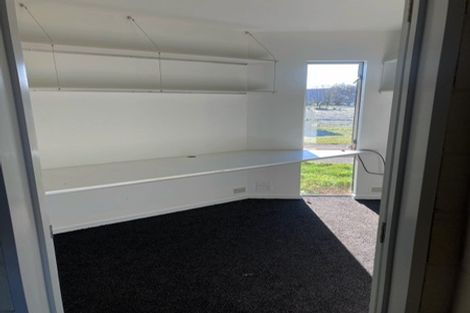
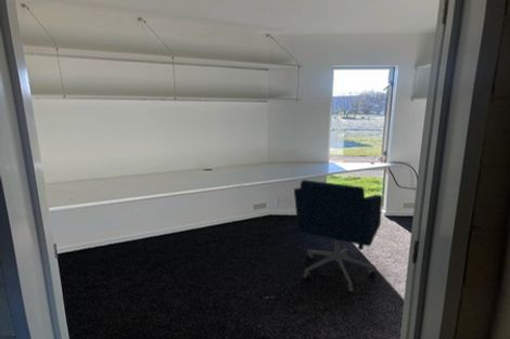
+ office chair [293,179,383,294]
